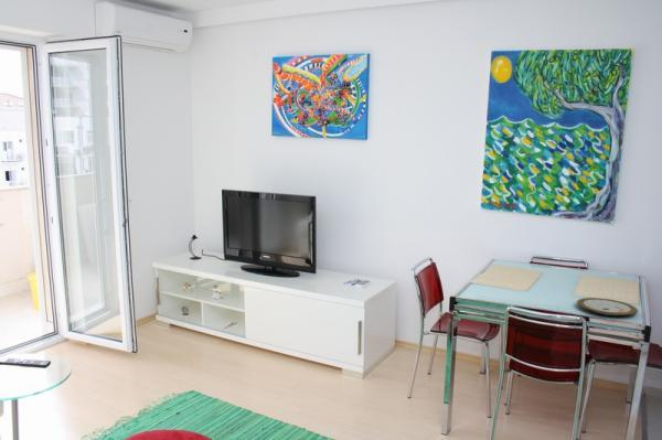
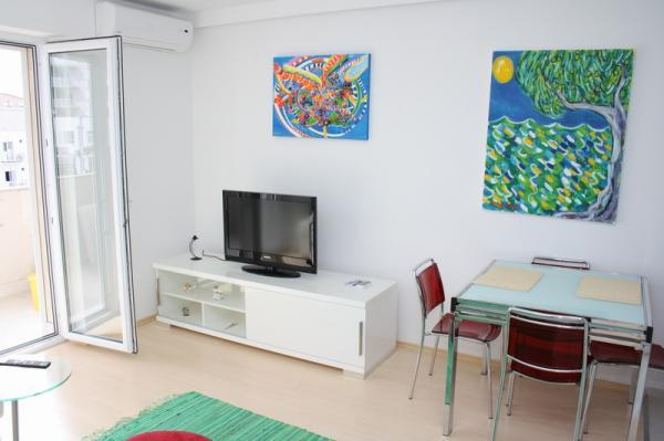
- plate [576,297,639,316]
